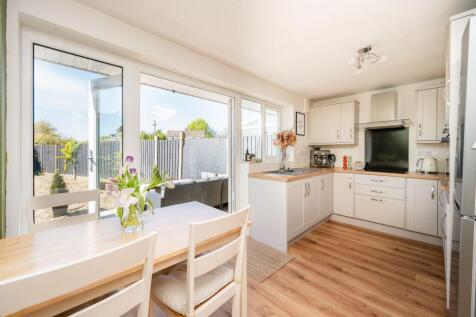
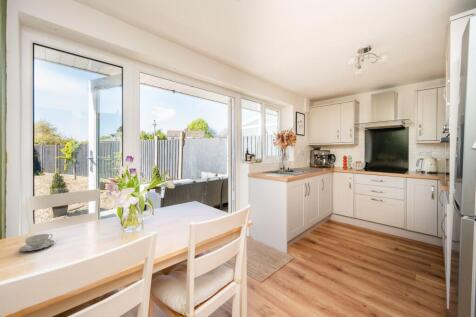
+ chinaware [18,233,55,252]
